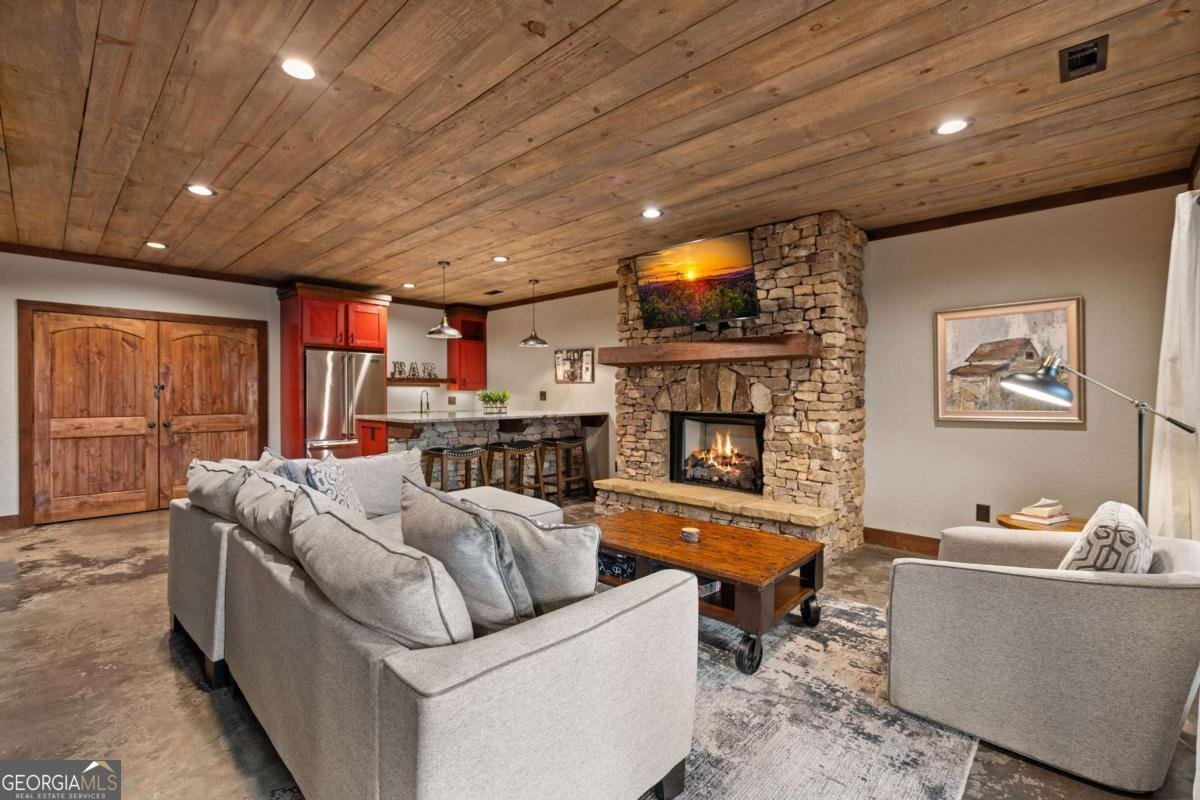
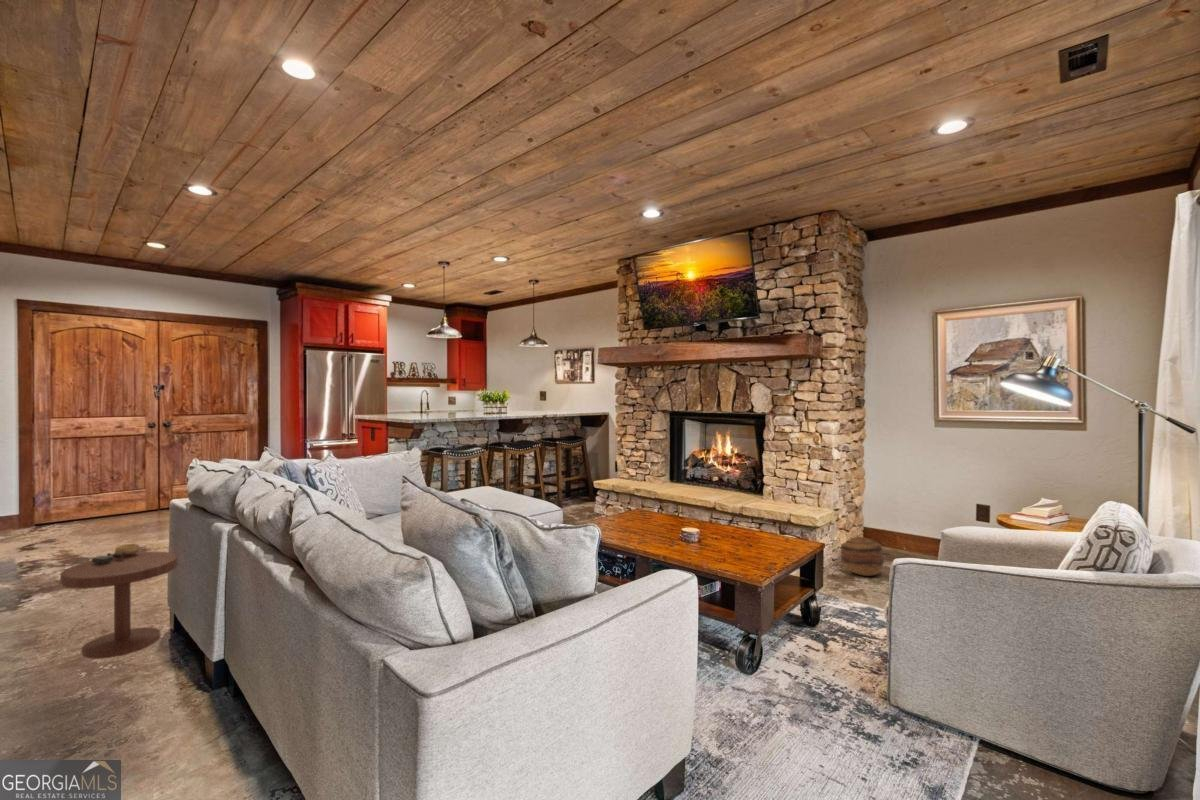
+ basket [840,536,885,577]
+ side table [59,542,179,720]
